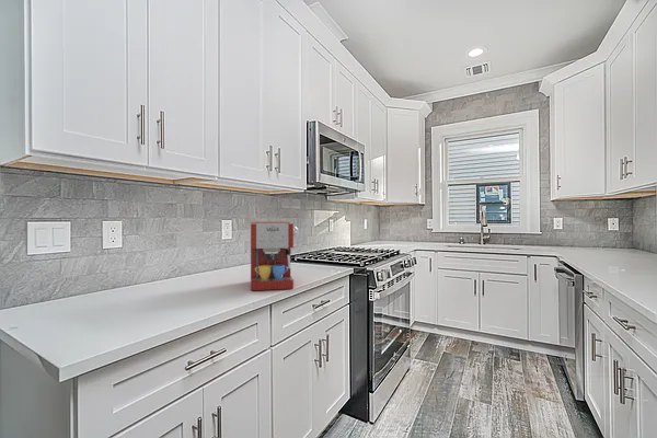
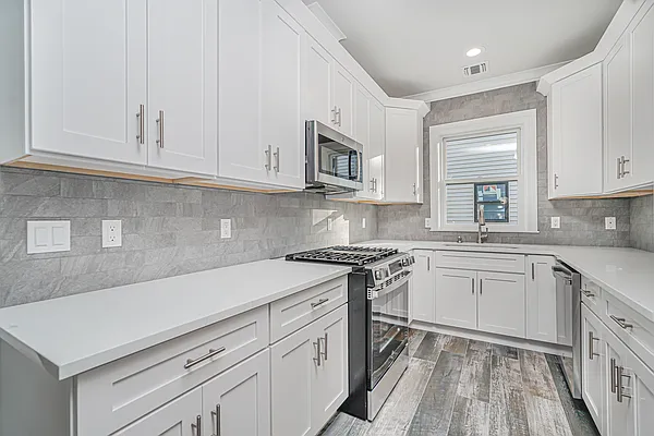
- coffee maker [250,220,299,291]
